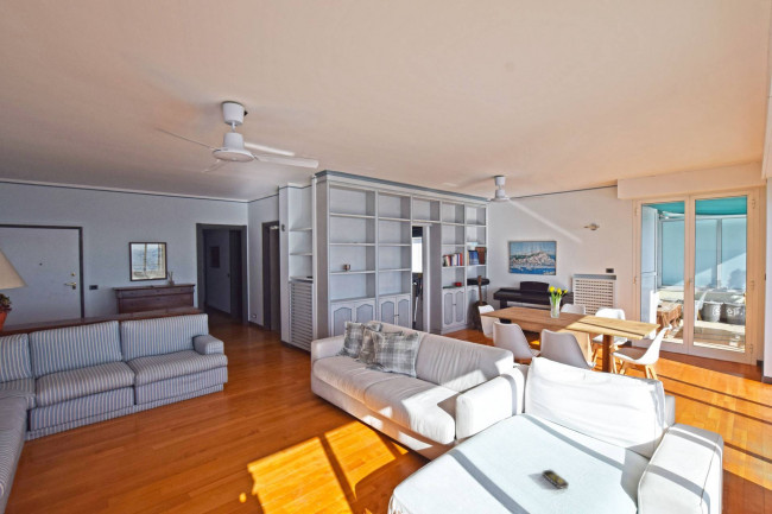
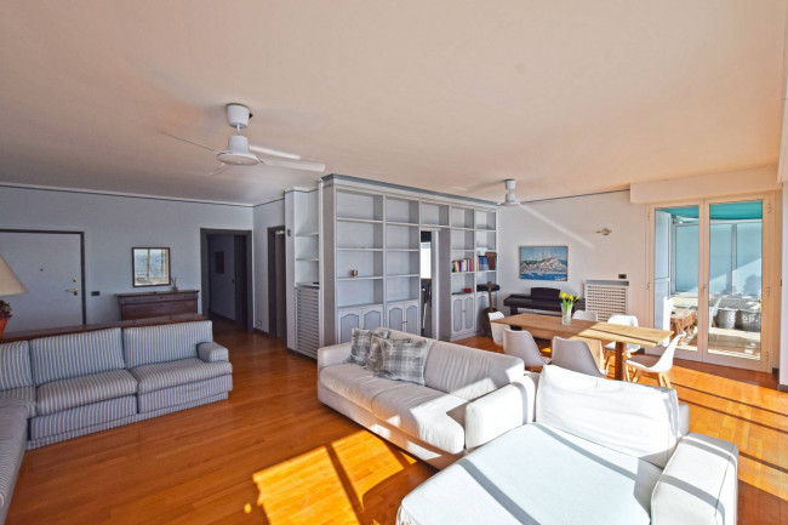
- remote control [542,469,570,490]
